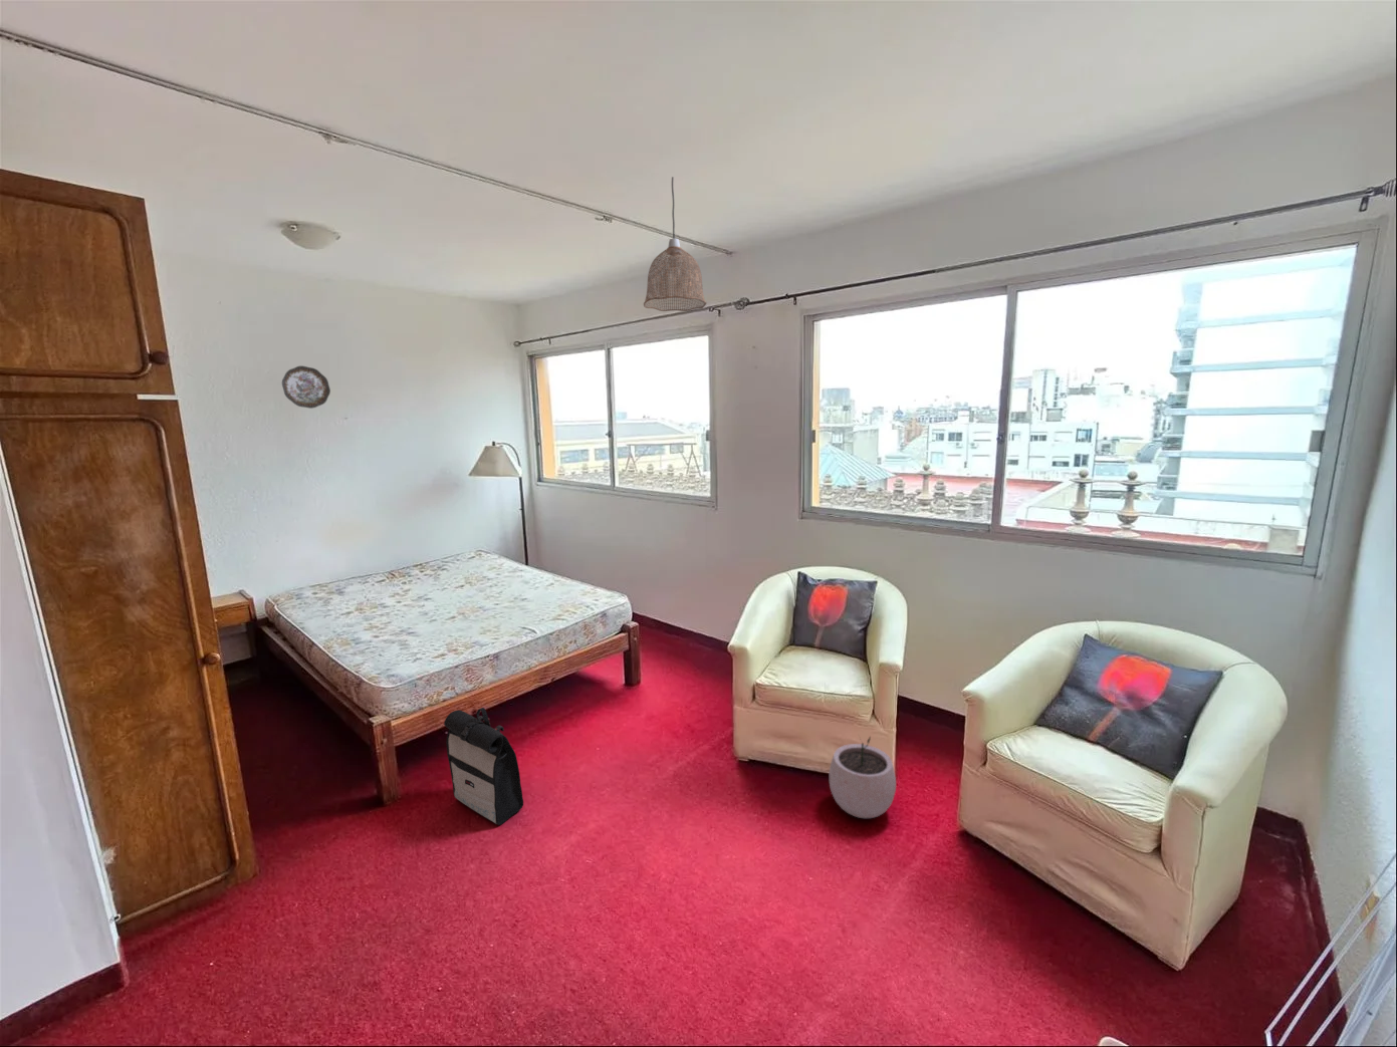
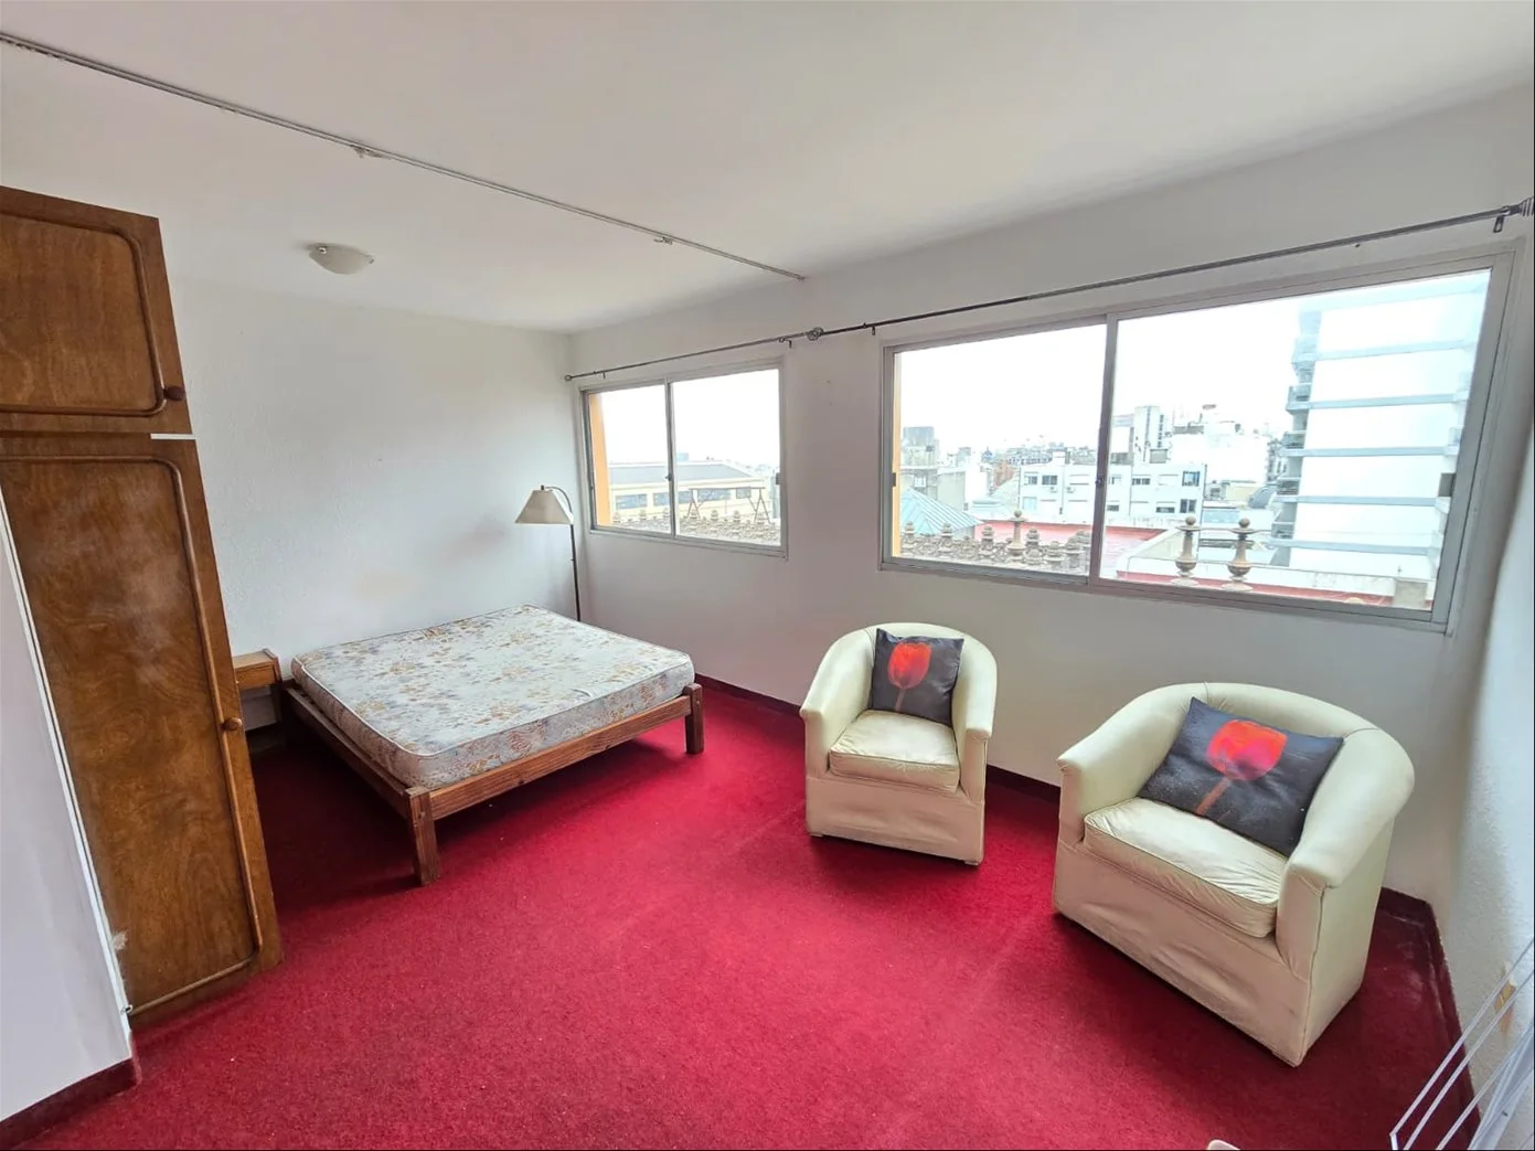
- backpack [443,707,525,826]
- pendant lamp [642,176,708,312]
- plant pot [828,735,897,819]
- decorative plate [282,364,331,409]
